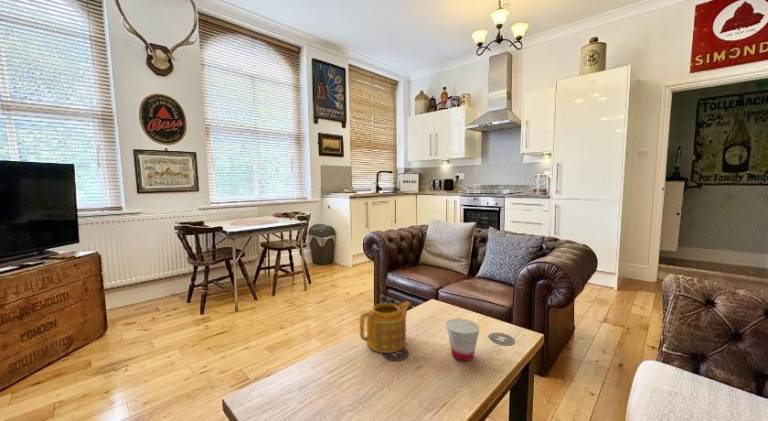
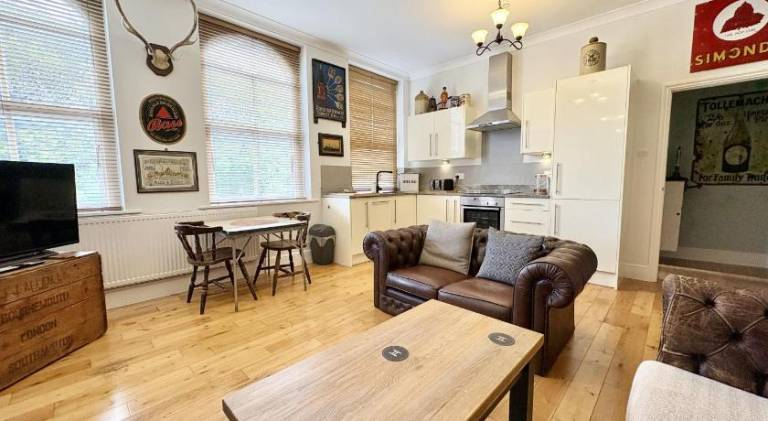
- teapot [359,300,412,354]
- cup [445,318,481,362]
